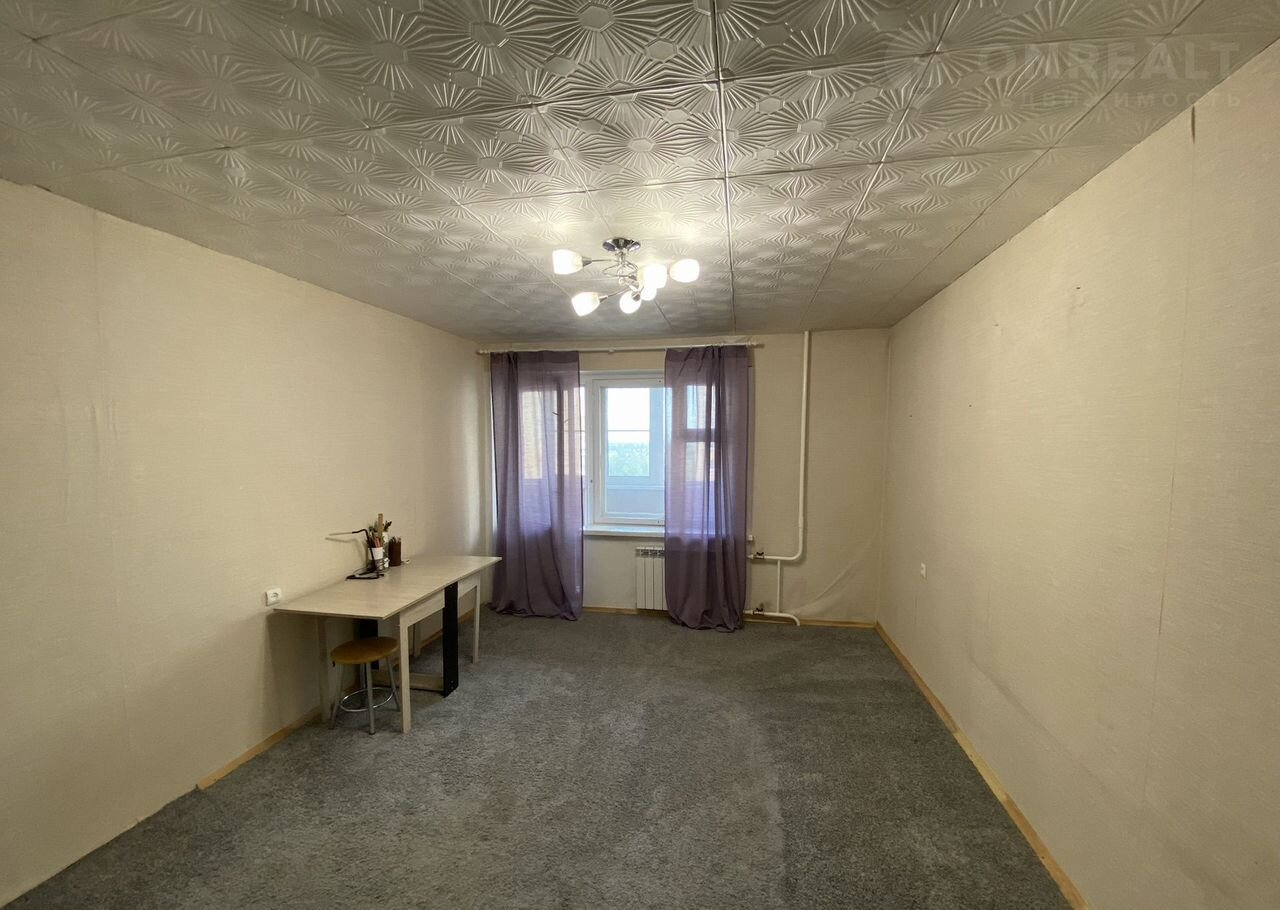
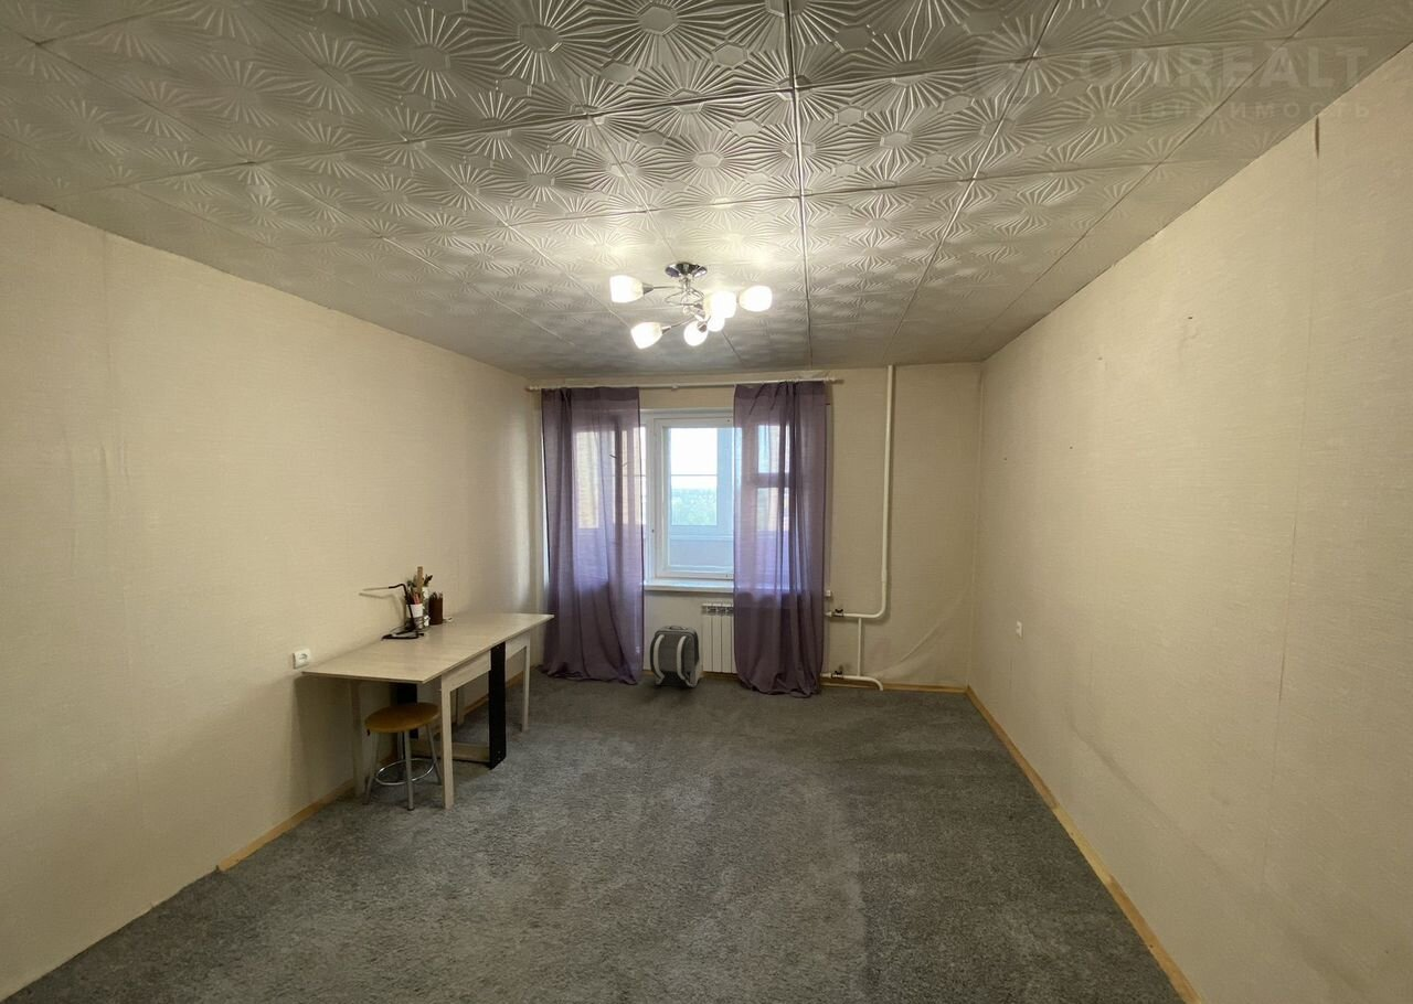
+ backpack [649,624,701,688]
